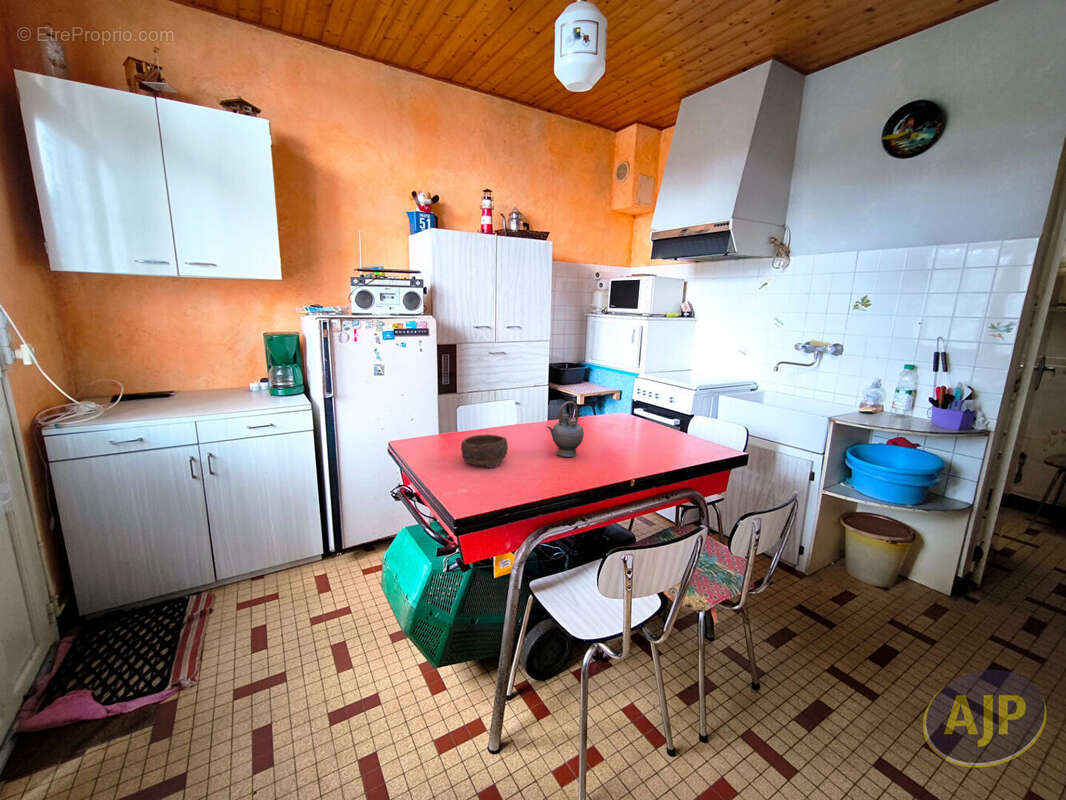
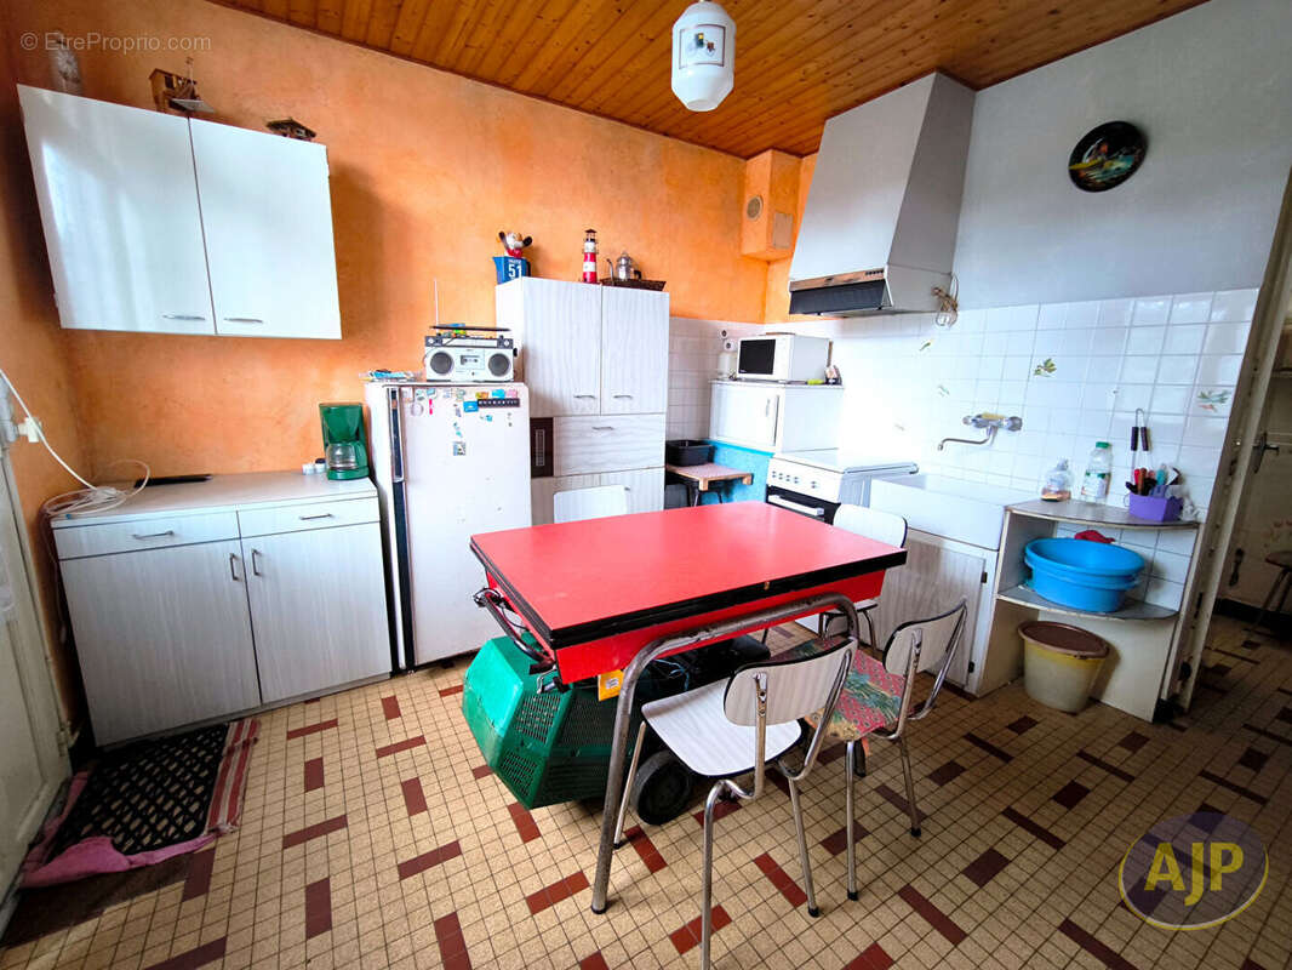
- bowl [460,433,509,469]
- teapot [546,400,585,458]
